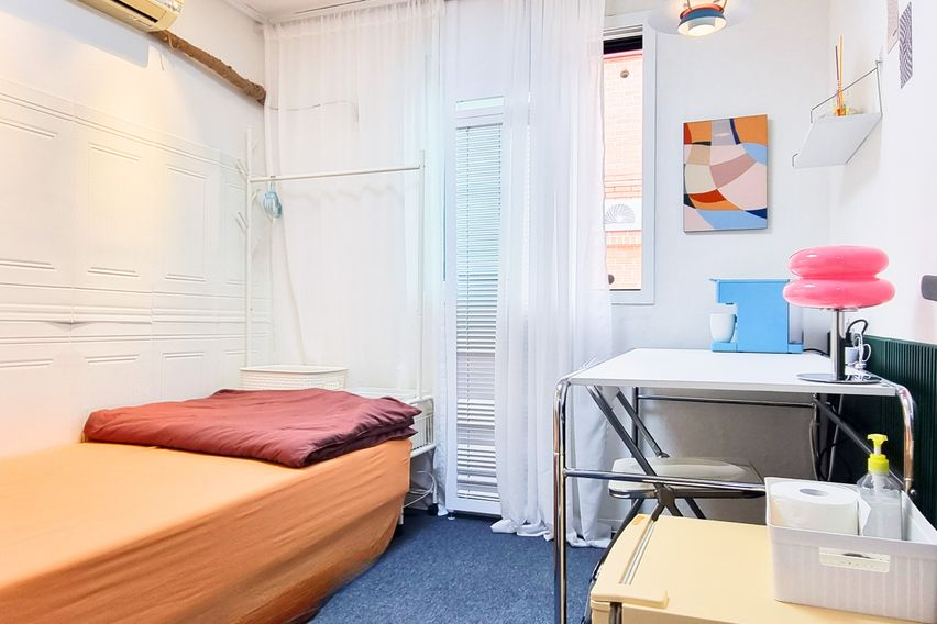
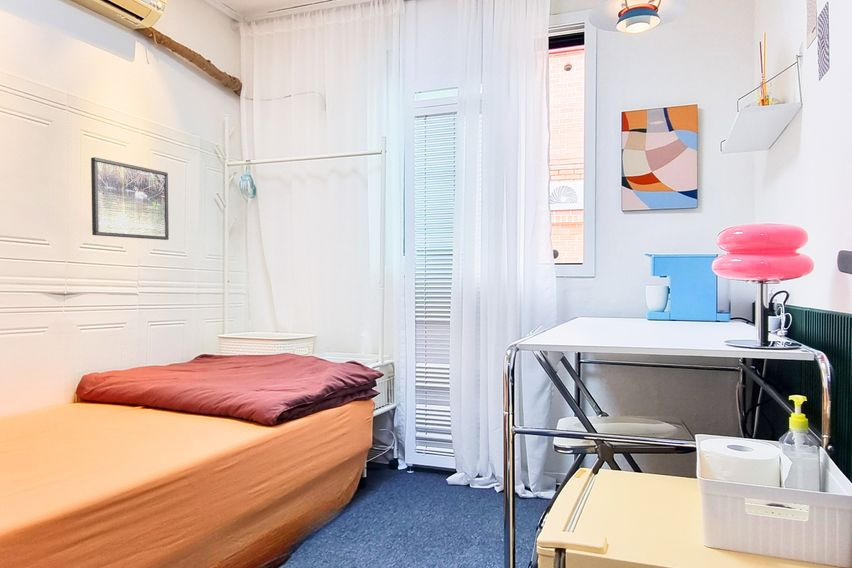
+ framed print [90,156,170,241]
